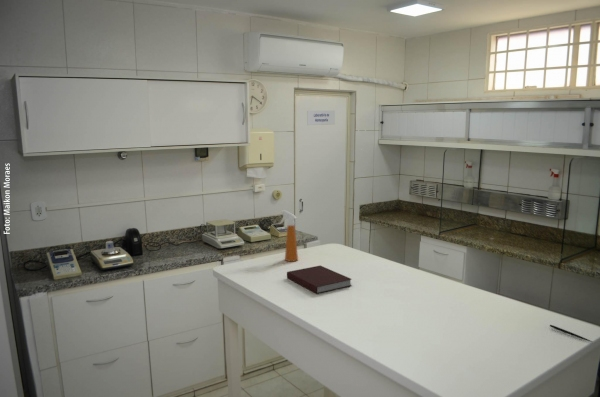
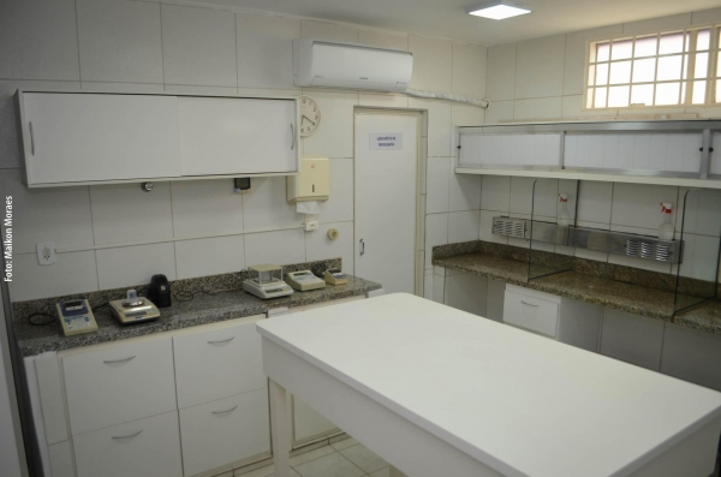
- notebook [286,265,353,295]
- pen [549,324,593,343]
- spray bottle [278,209,299,262]
